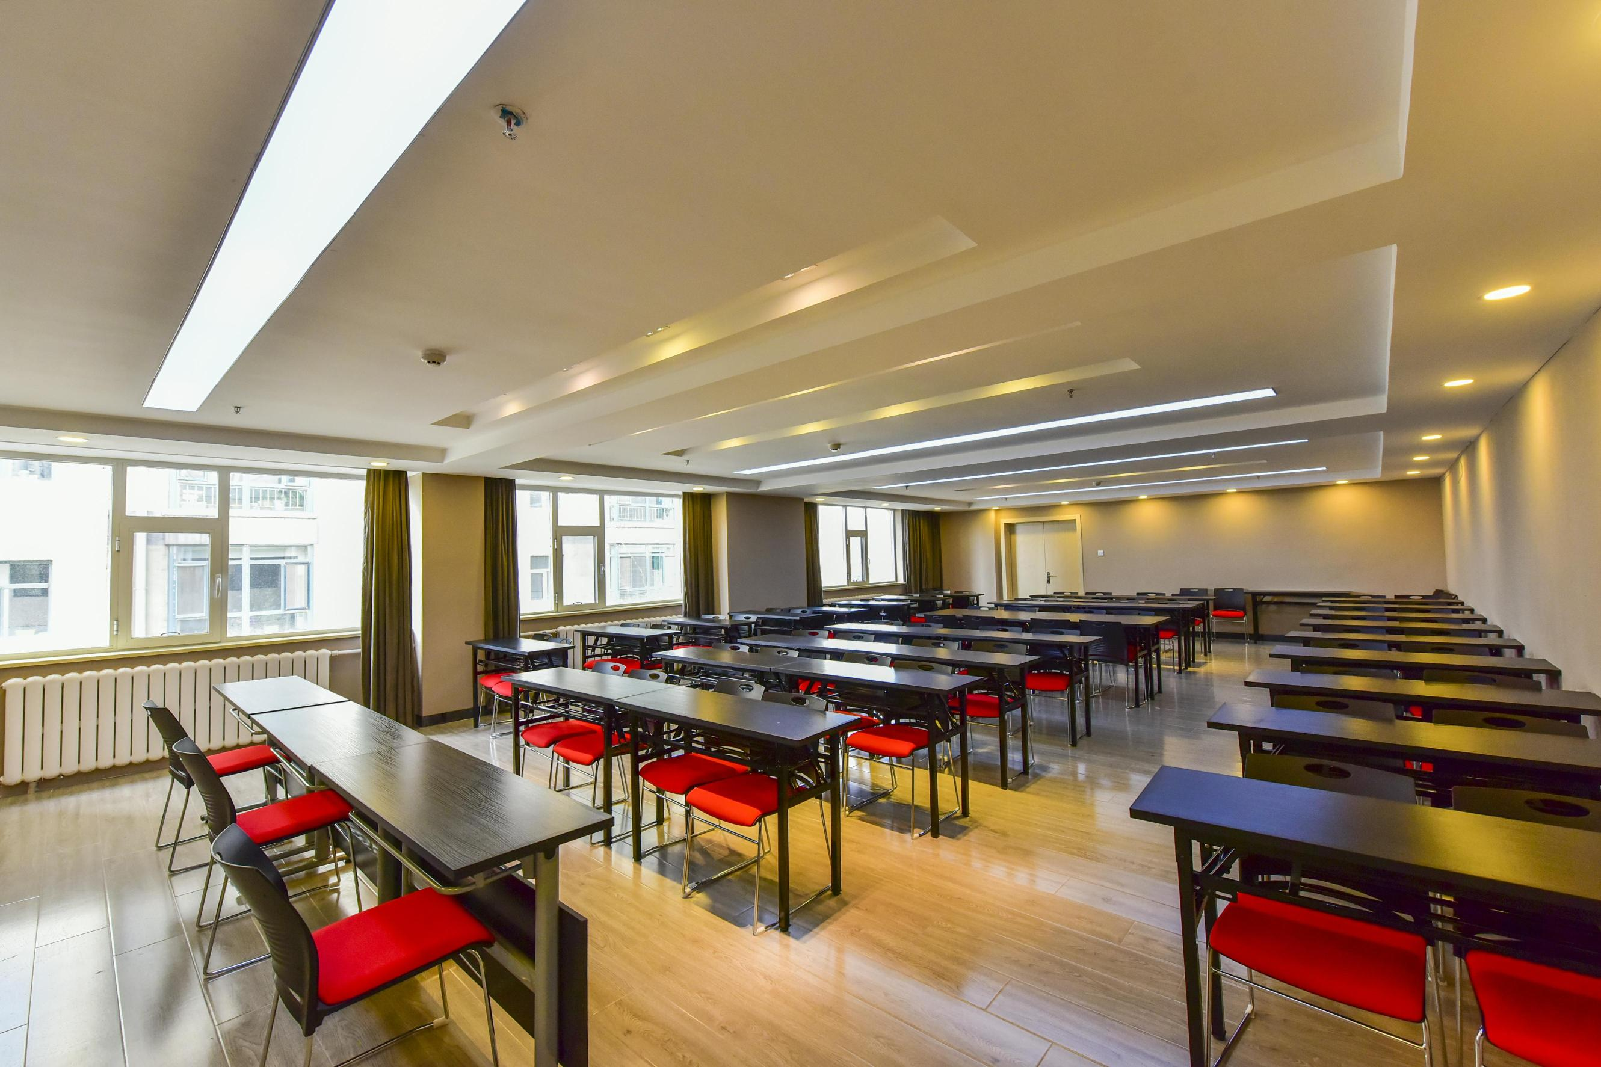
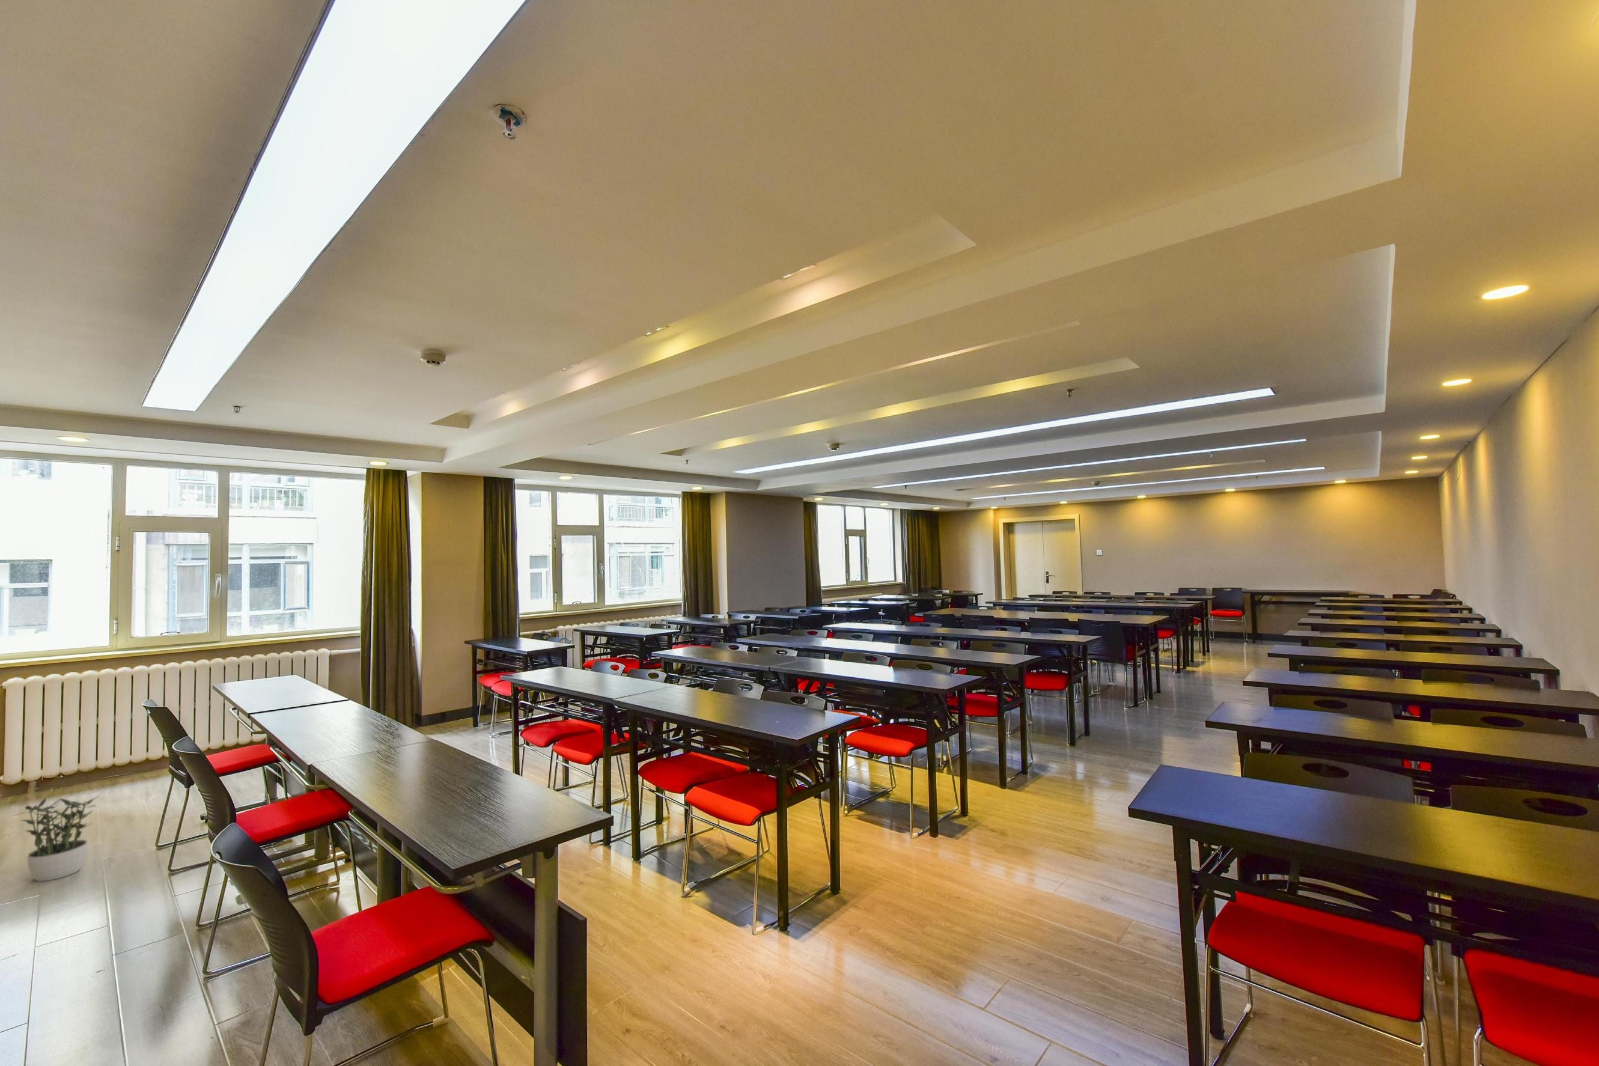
+ potted plant [12,796,100,882]
